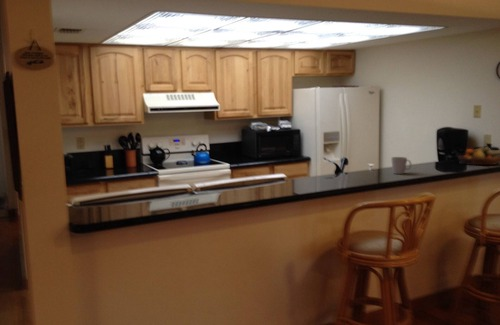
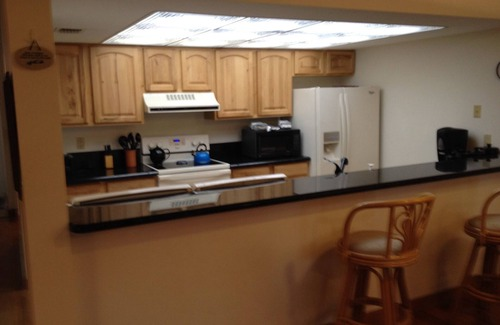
- mug [390,156,412,175]
- fruit bowl [457,146,500,166]
